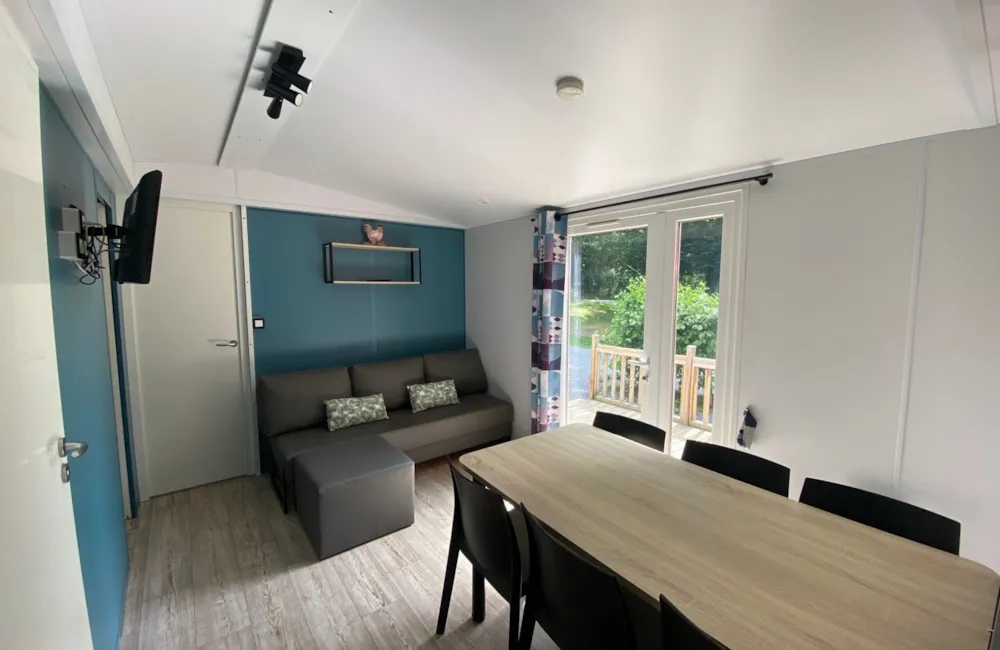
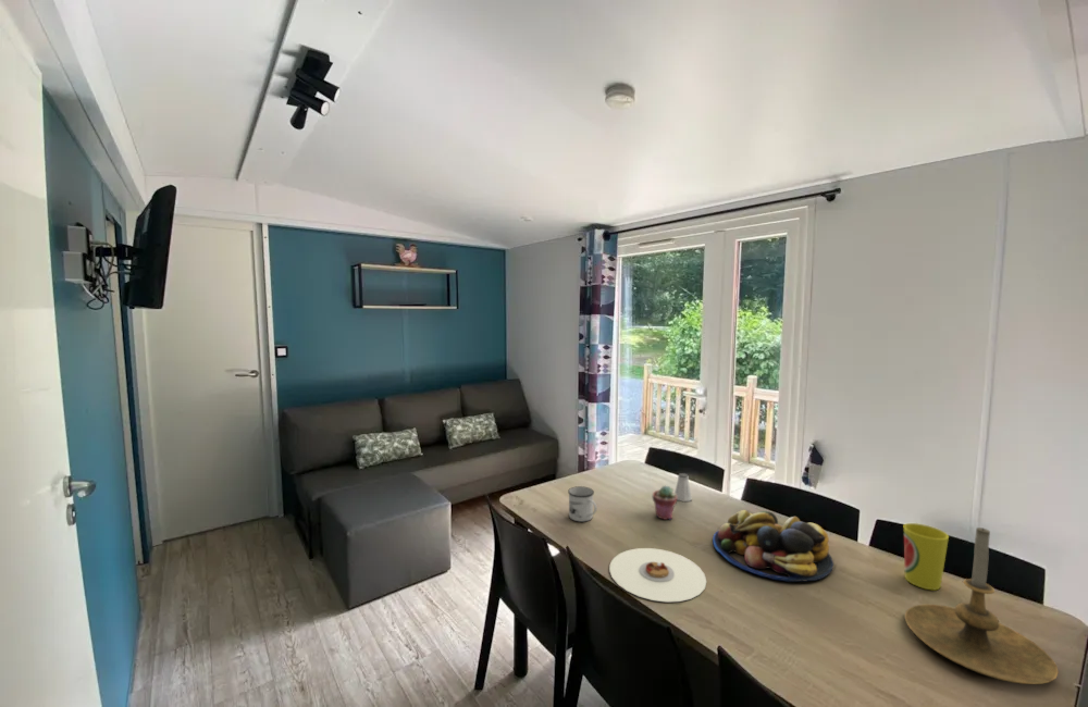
+ cup [903,522,950,591]
+ potted succulent [652,485,678,521]
+ saltshaker [673,472,693,503]
+ fruit bowl [712,509,834,583]
+ mug [567,485,598,522]
+ candle holder [904,526,1060,685]
+ plate [608,547,707,603]
